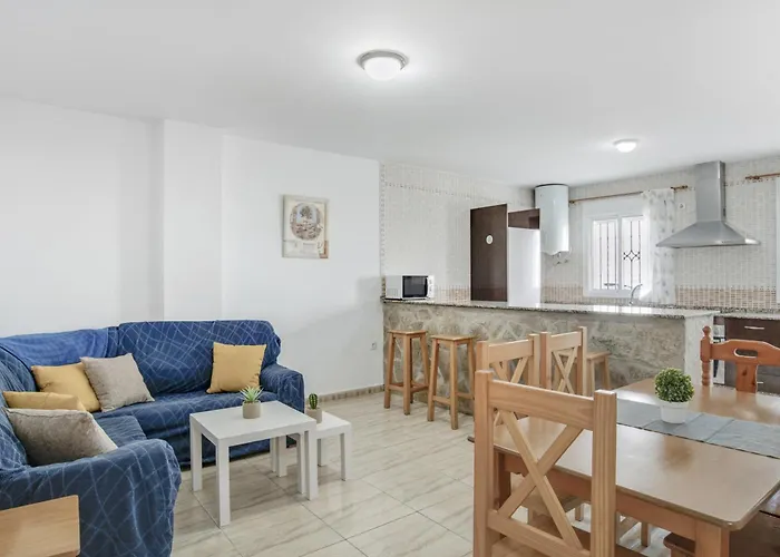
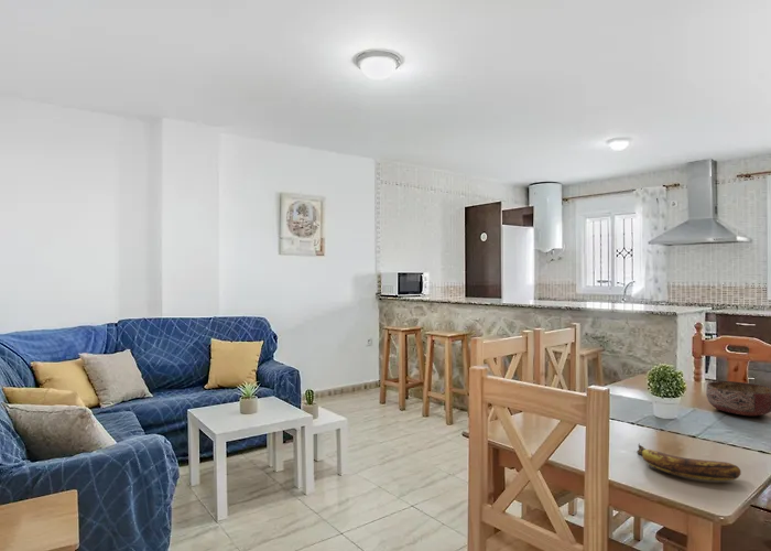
+ bowl [705,380,771,417]
+ banana [636,442,742,482]
